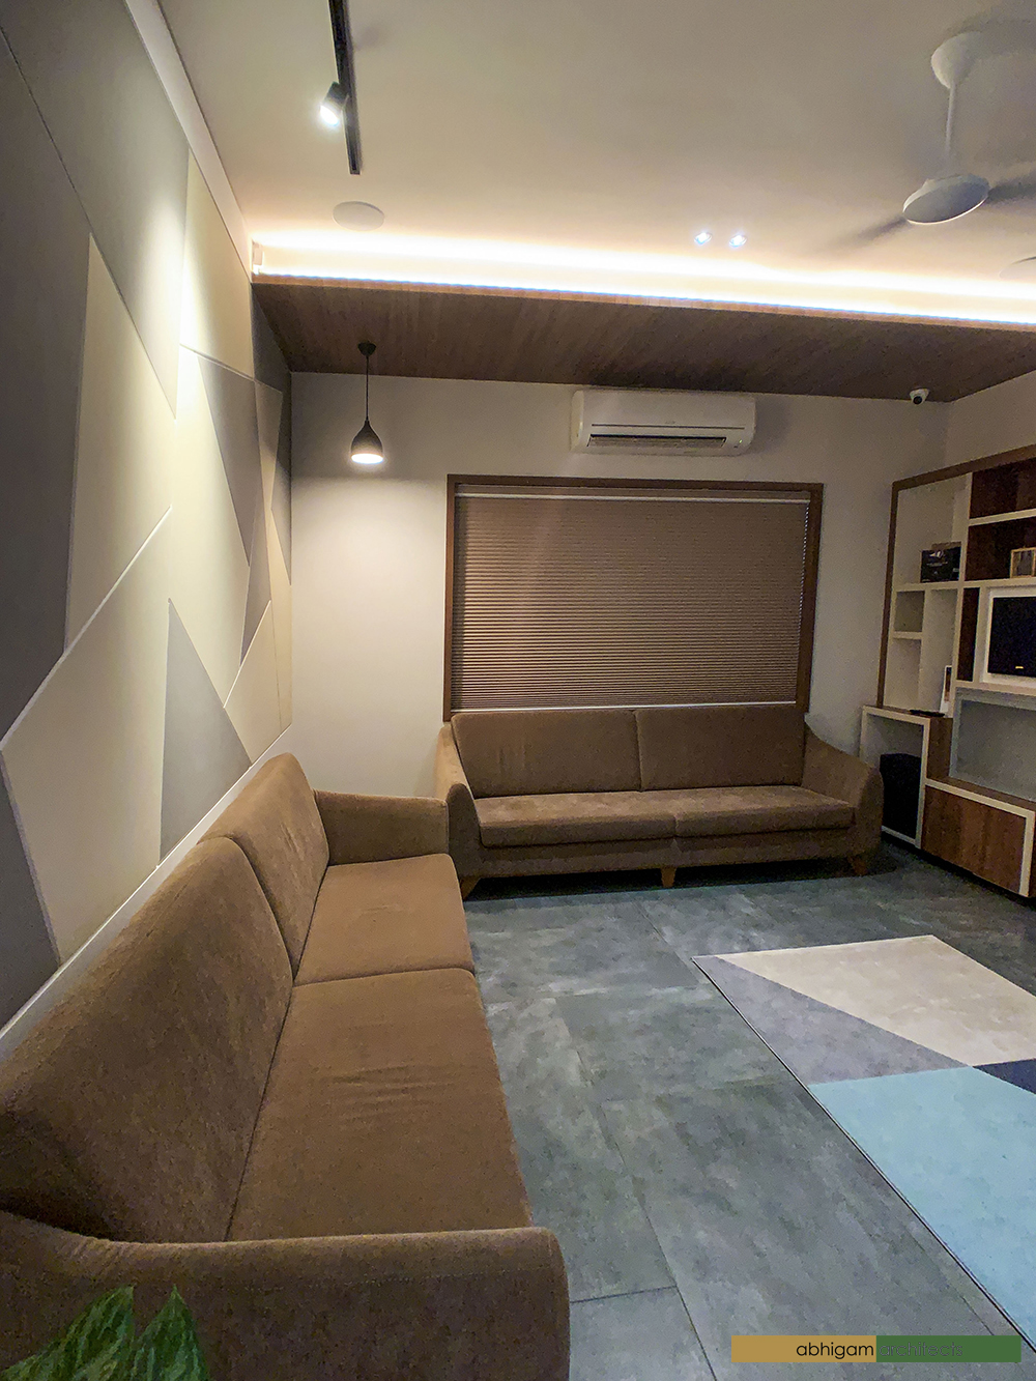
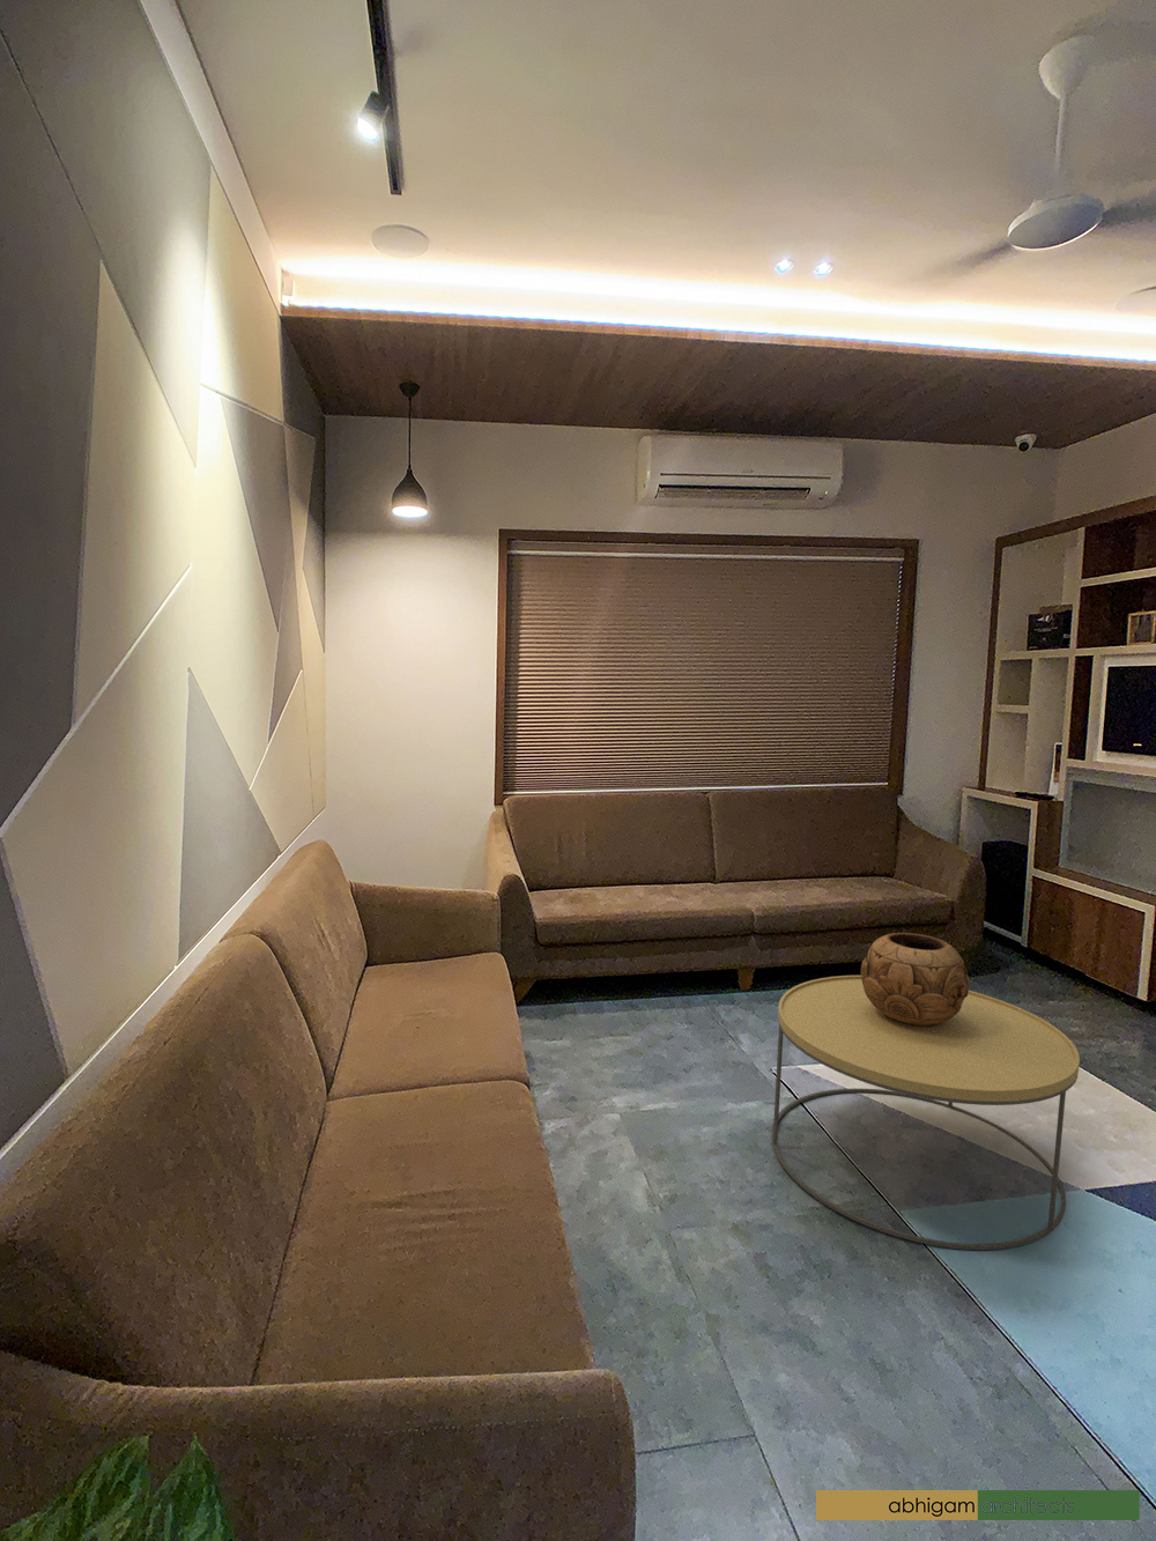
+ decorative bowl [860,931,970,1026]
+ coffee table [770,975,1081,1251]
